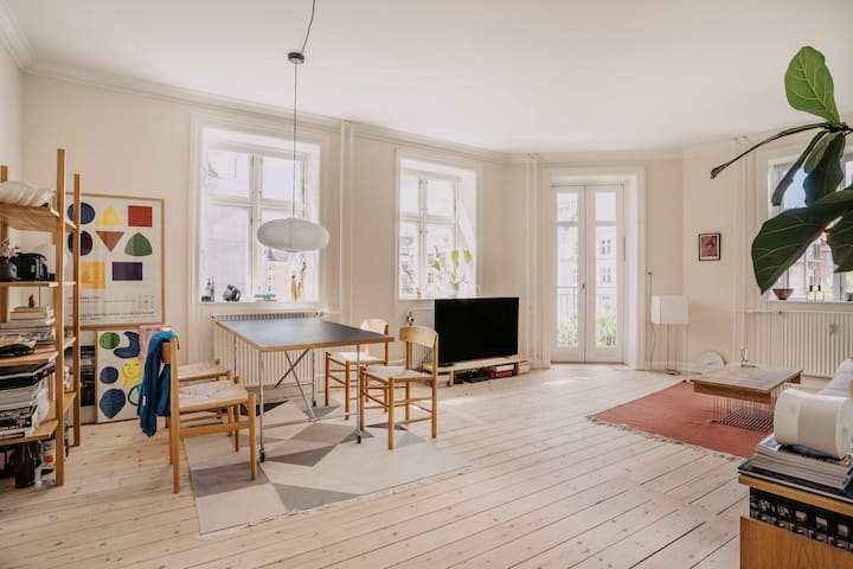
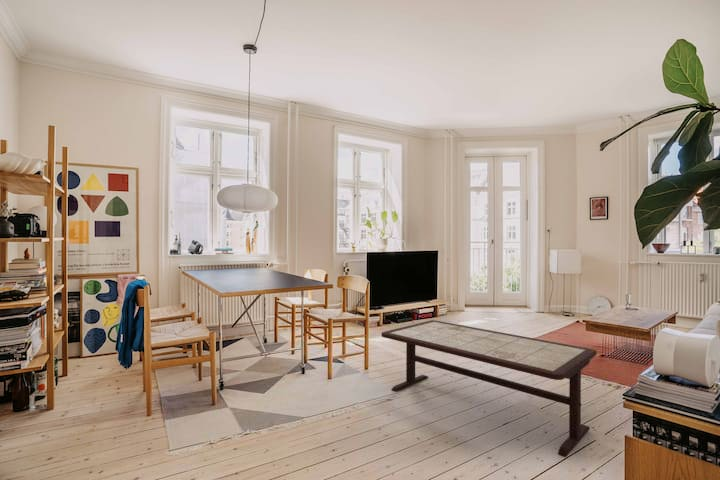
+ coffee table [381,319,597,458]
